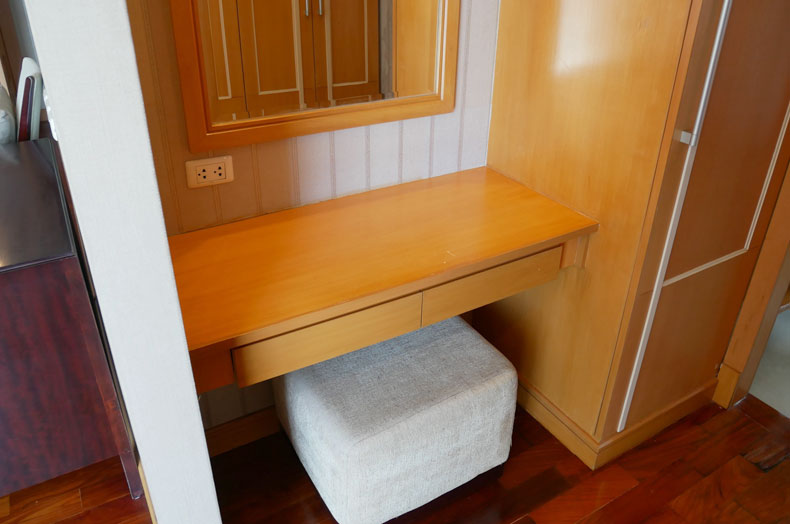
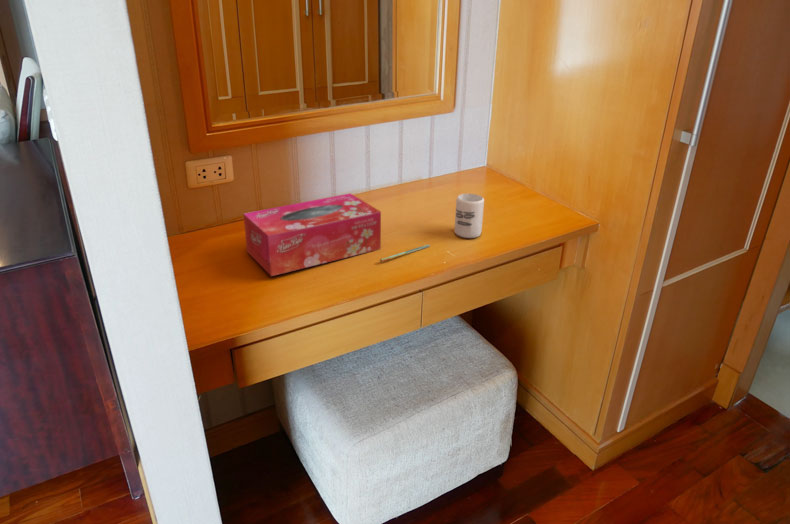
+ pen [379,243,431,263]
+ tissue box [242,192,382,277]
+ cup [453,193,485,239]
